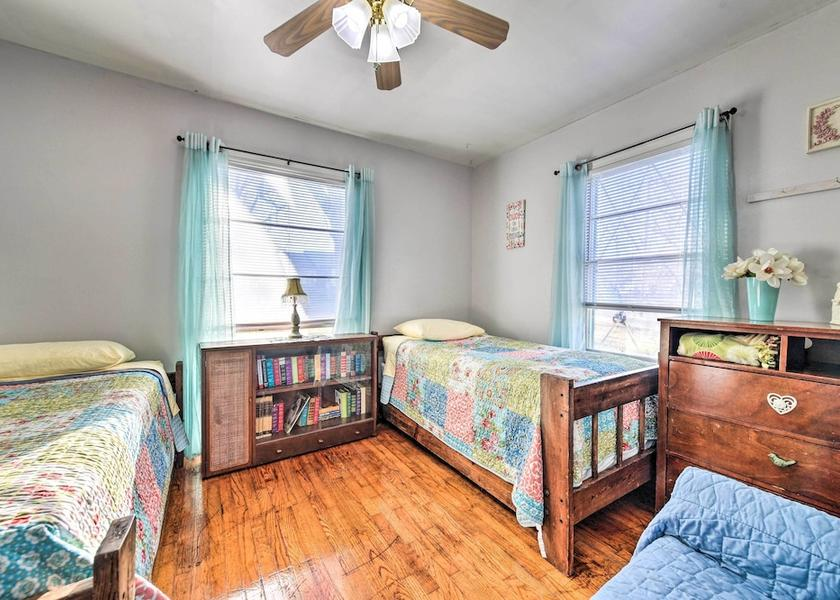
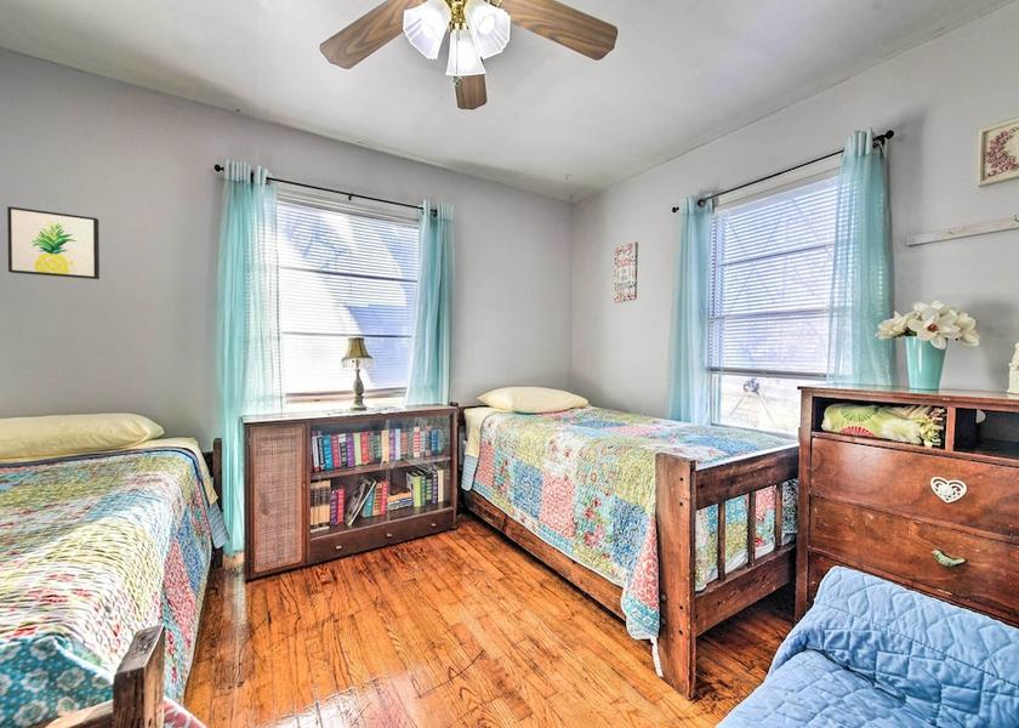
+ wall art [6,205,101,280]
